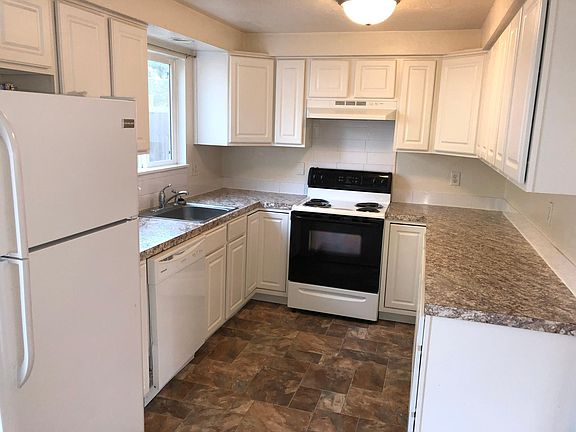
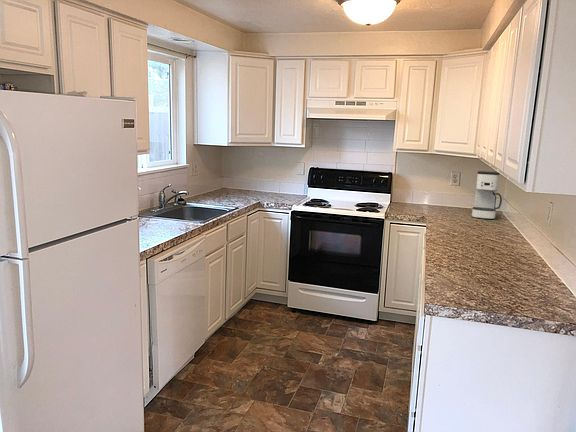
+ coffee maker [471,170,503,220]
